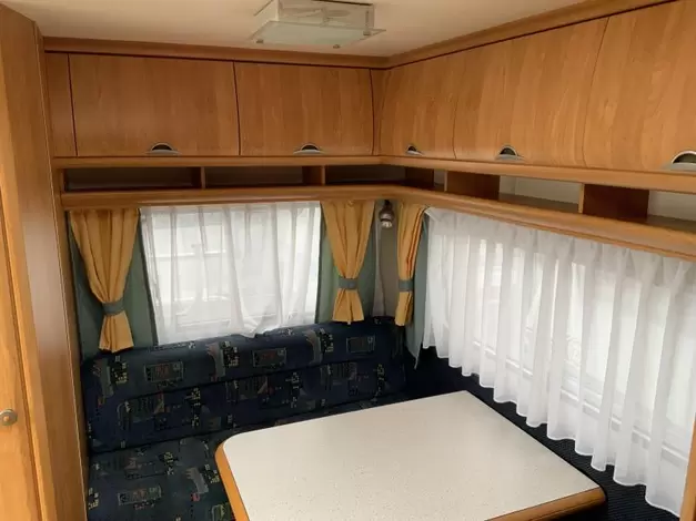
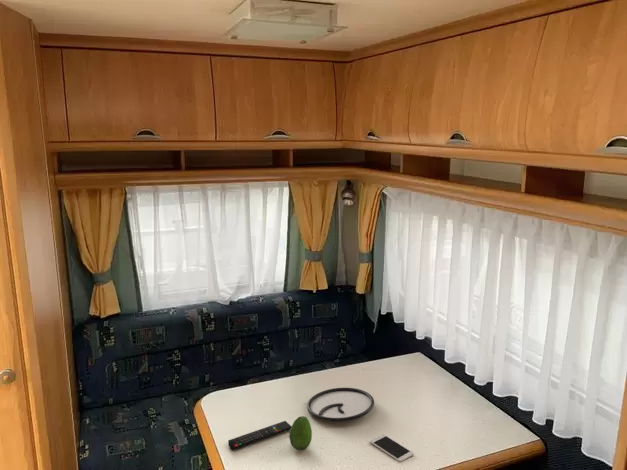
+ remote control [227,420,292,451]
+ smartphone [369,433,415,463]
+ plate [306,387,375,423]
+ fruit [288,415,313,451]
